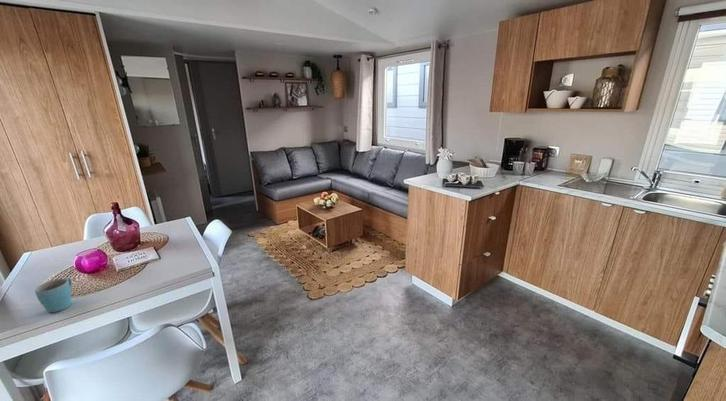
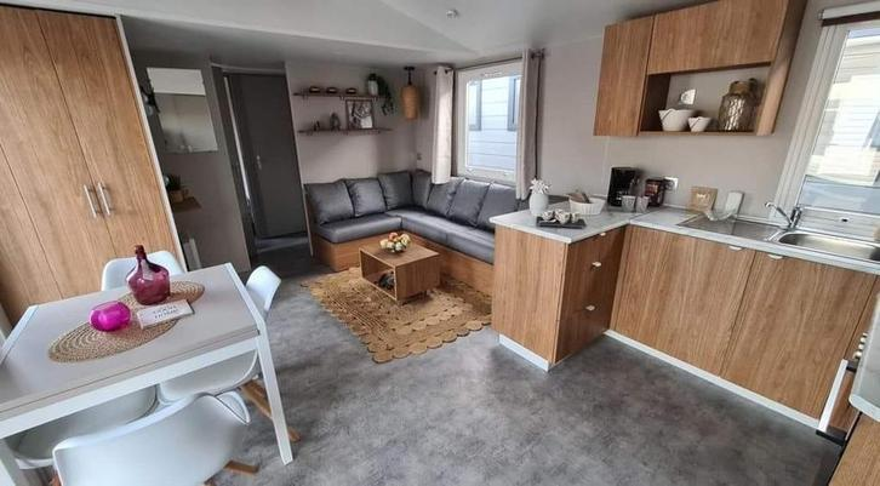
- mug [34,276,73,313]
